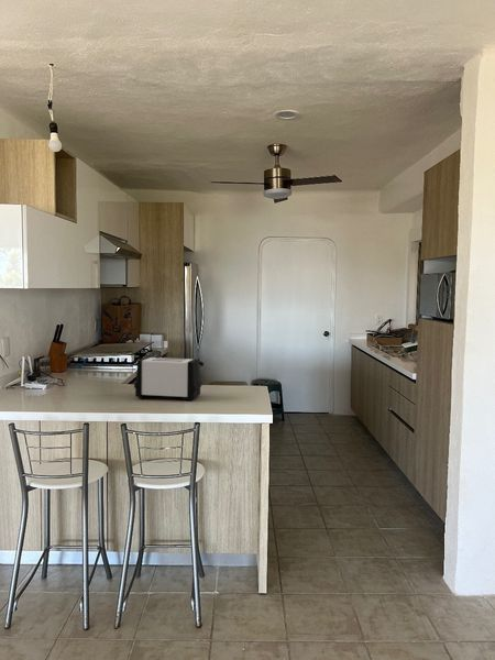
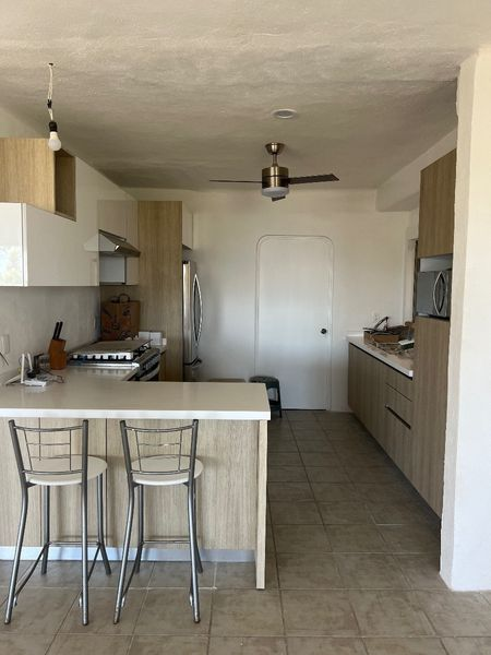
- toaster [133,356,202,402]
